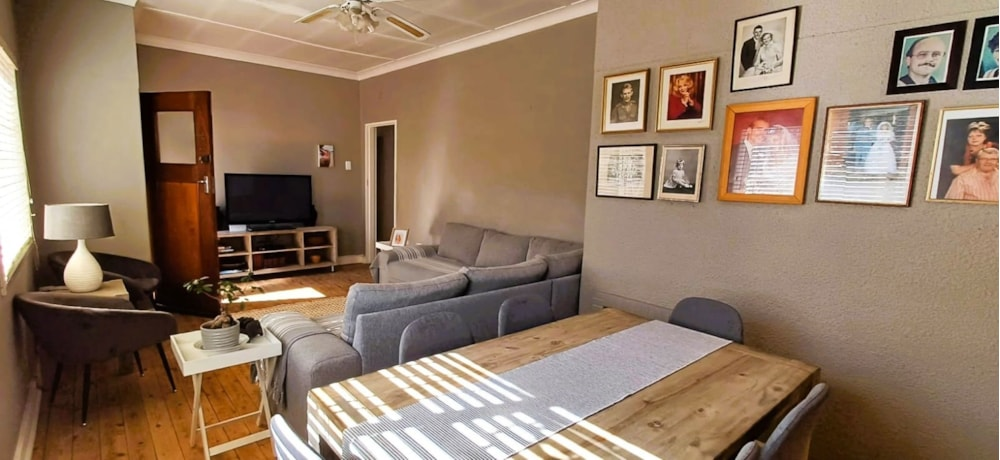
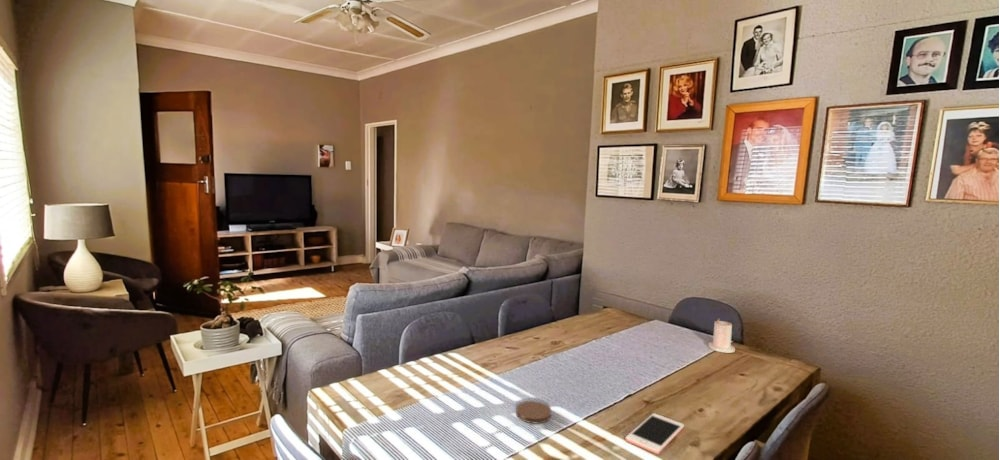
+ coaster [515,400,552,424]
+ candle [708,318,736,354]
+ cell phone [625,412,685,455]
